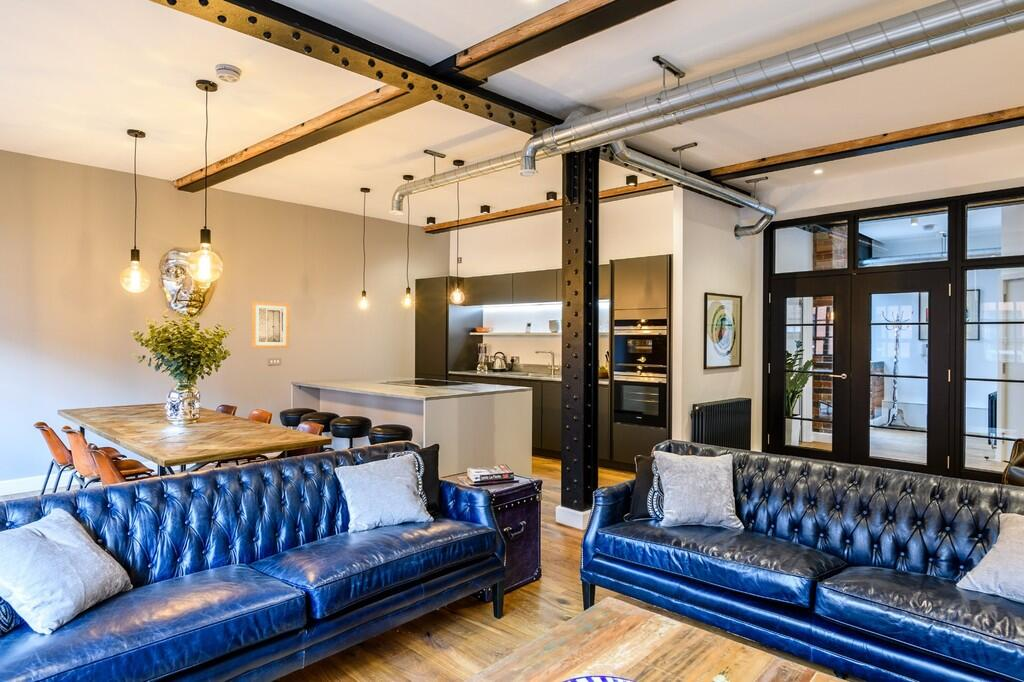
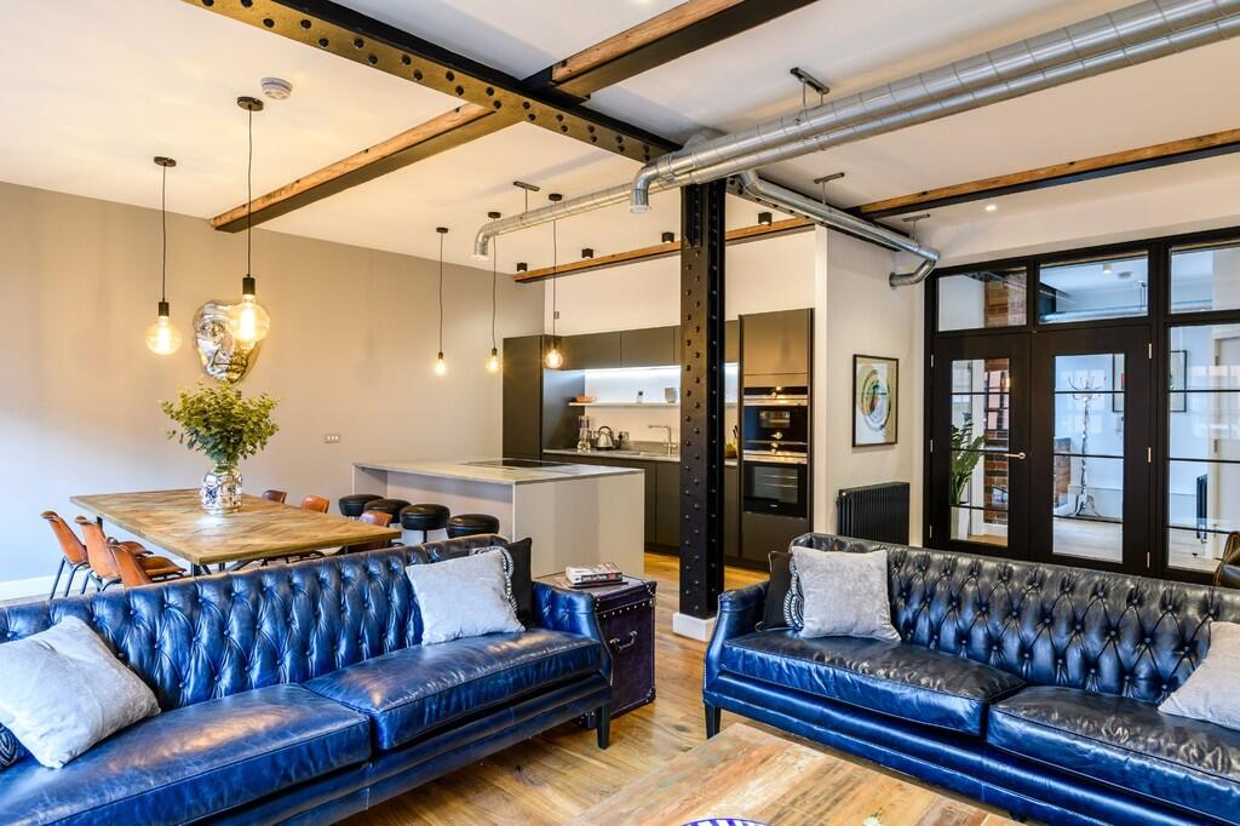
- wall art [251,301,290,349]
